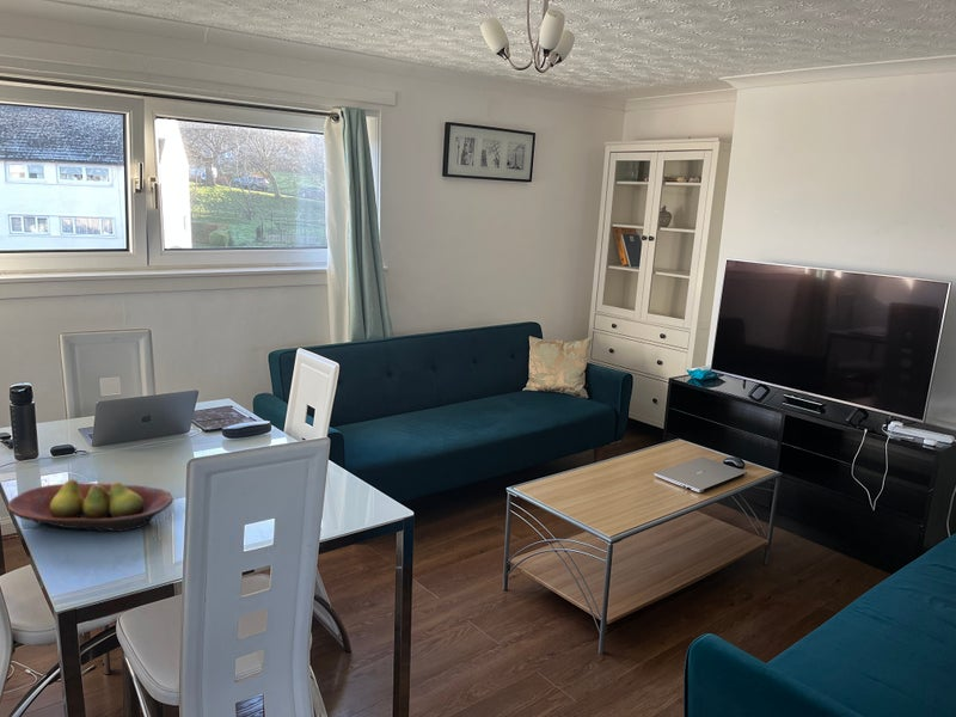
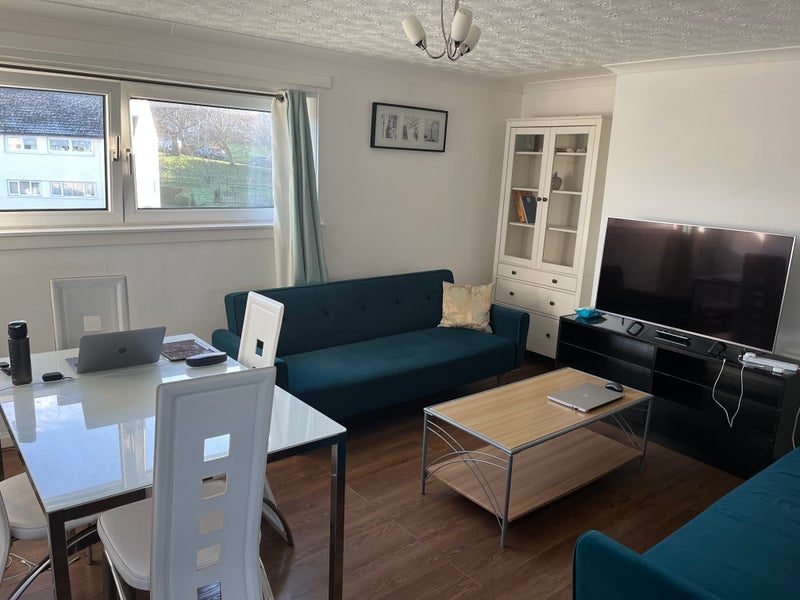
- fruit bowl [7,478,174,533]
